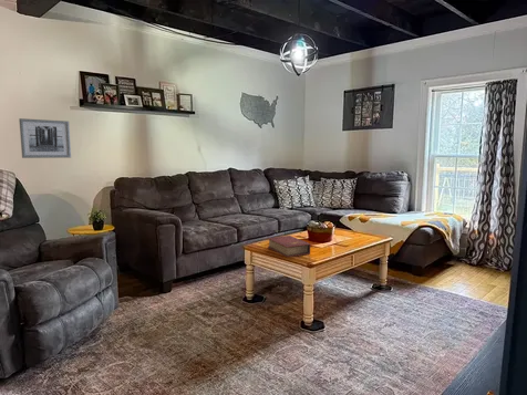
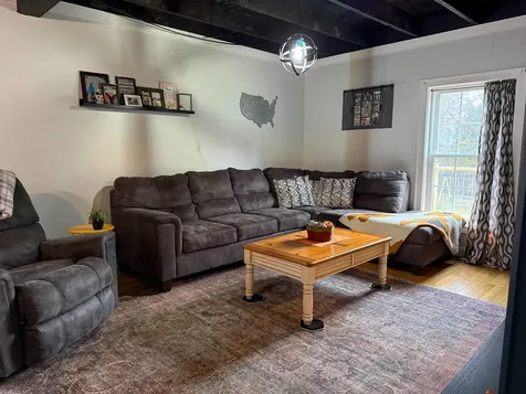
- wall art [18,117,72,159]
- book [267,235,311,258]
